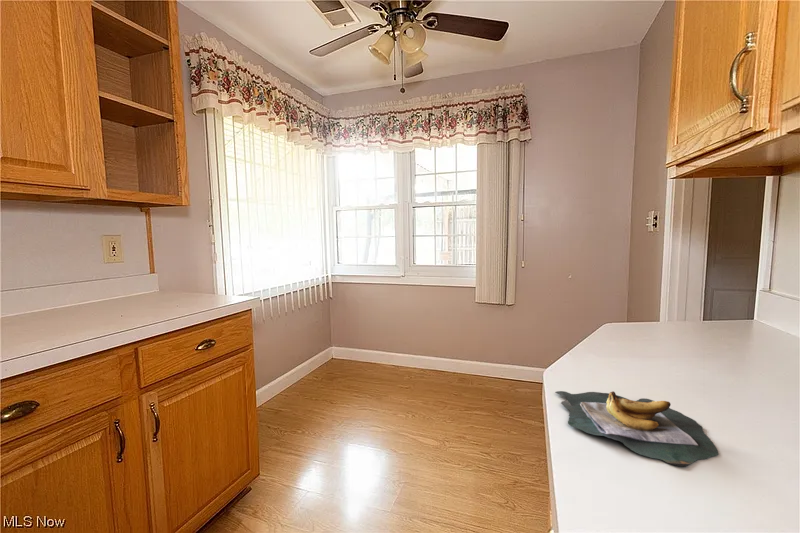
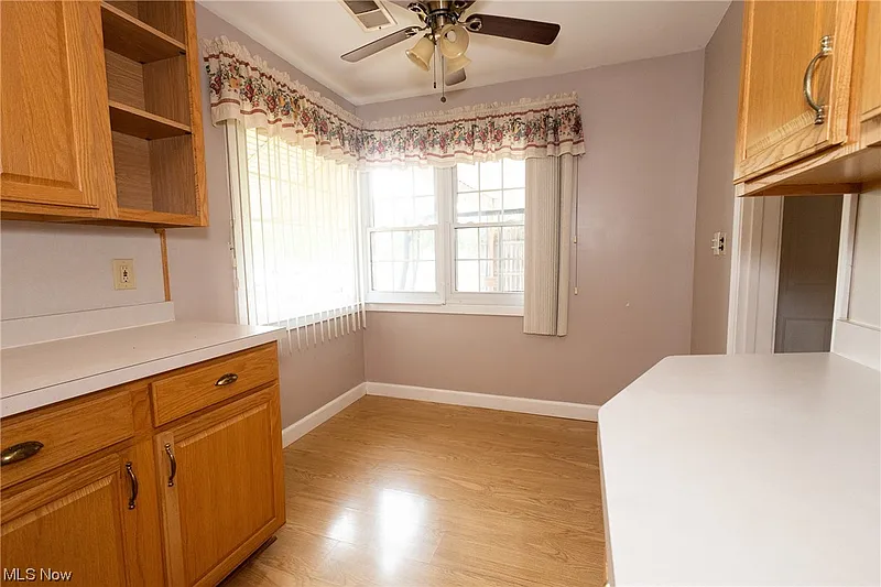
- banana bunch [554,390,719,468]
